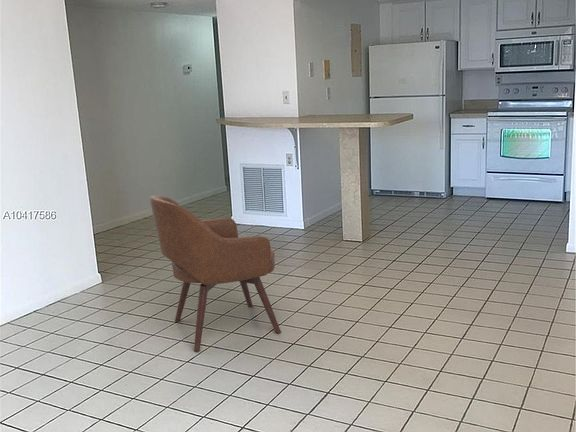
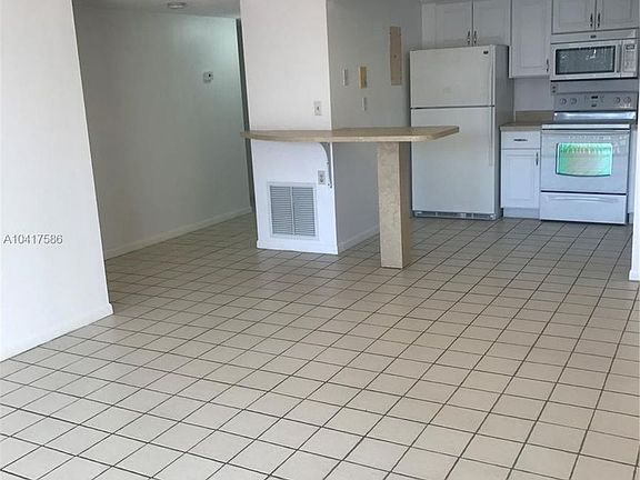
- chair [149,195,282,352]
